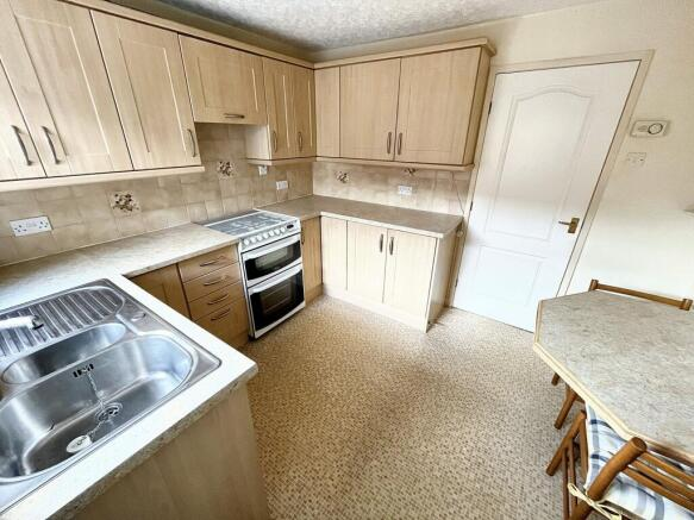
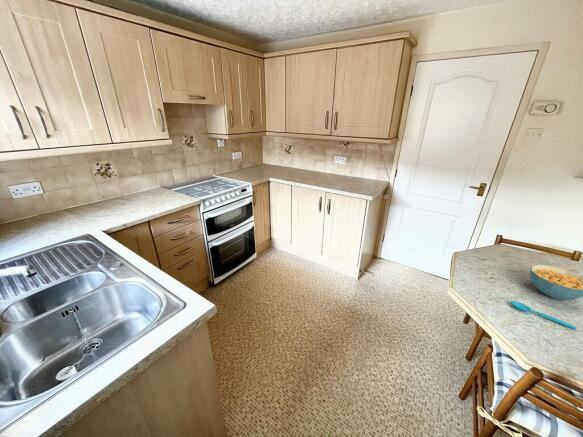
+ spoon [510,300,577,331]
+ cereal bowl [529,264,583,301]
